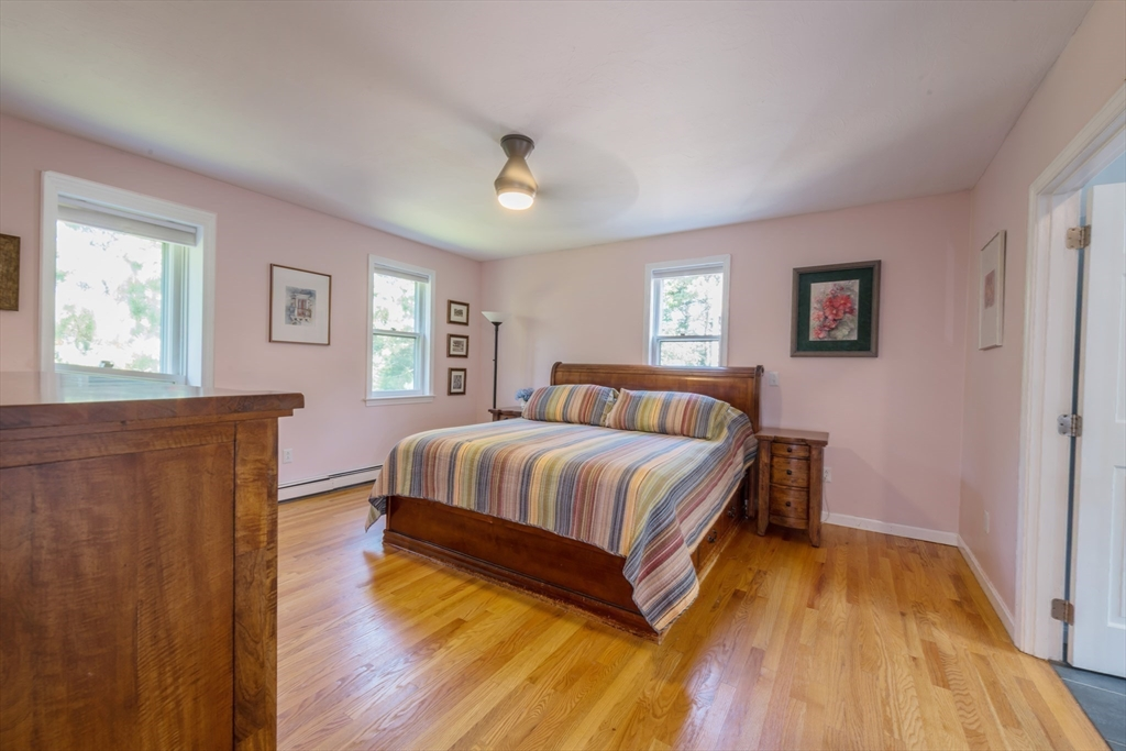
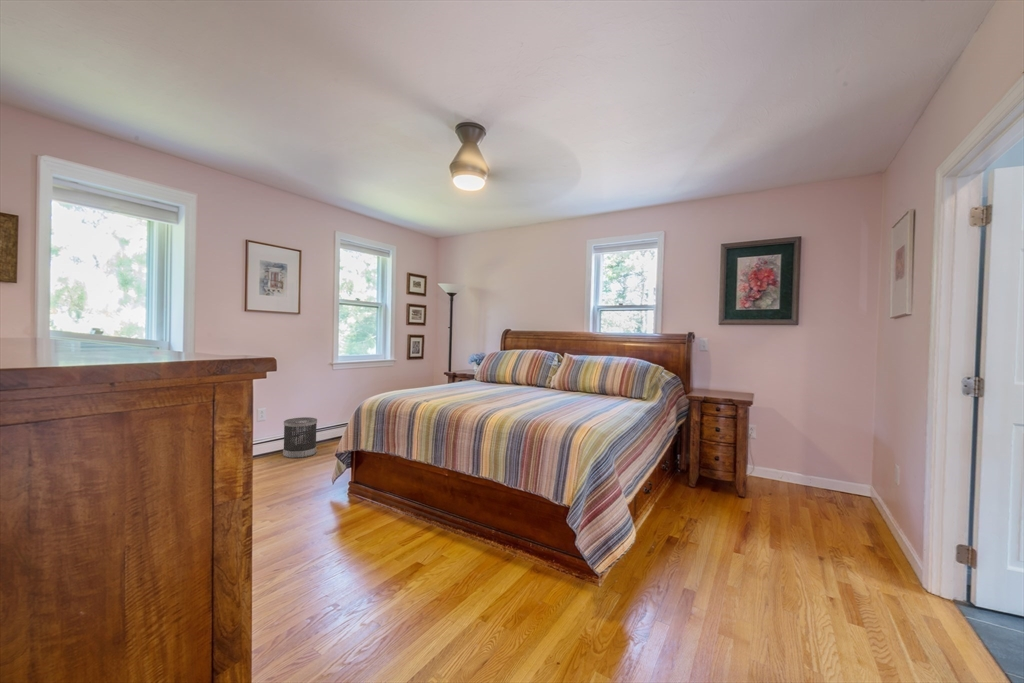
+ wastebasket [282,416,318,459]
